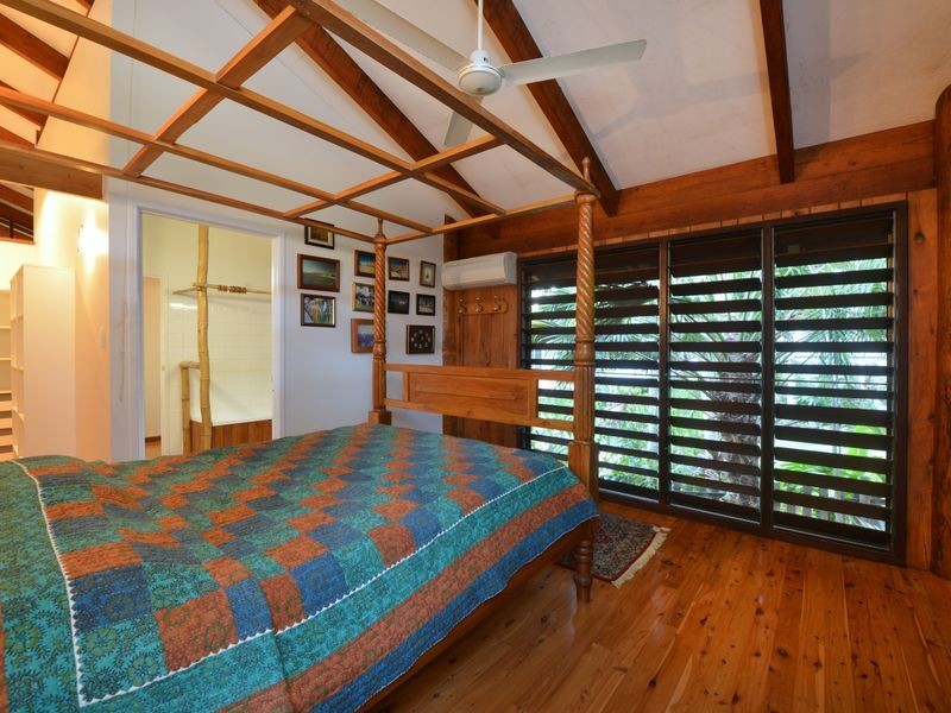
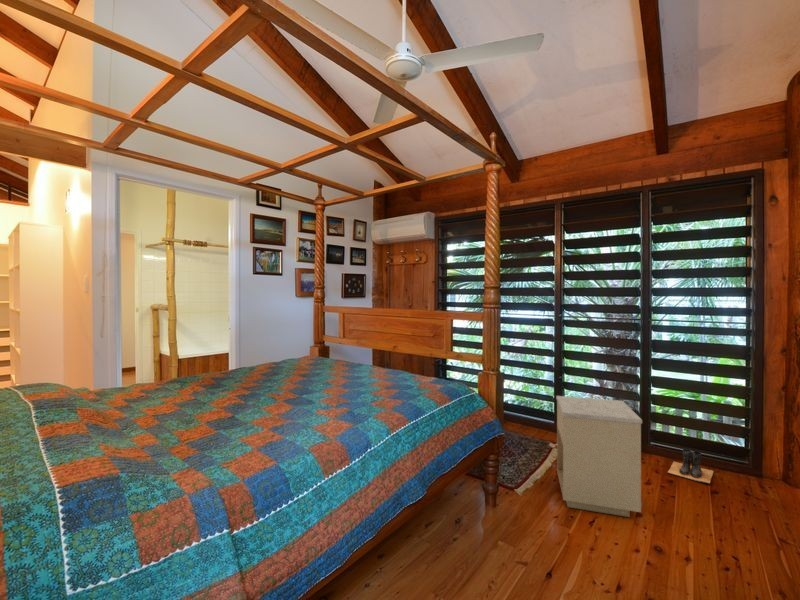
+ boots [666,448,715,485]
+ nightstand [555,395,643,518]
